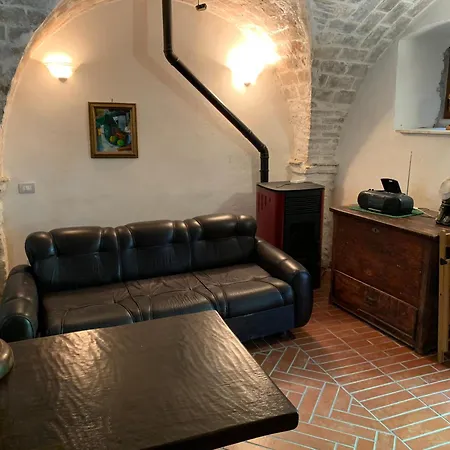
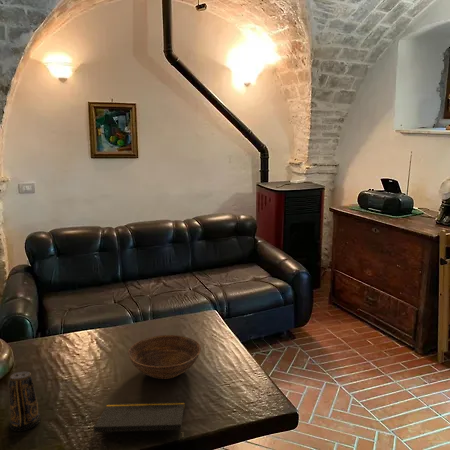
+ notepad [93,401,185,441]
+ bowl [127,334,202,380]
+ candle [8,371,42,432]
